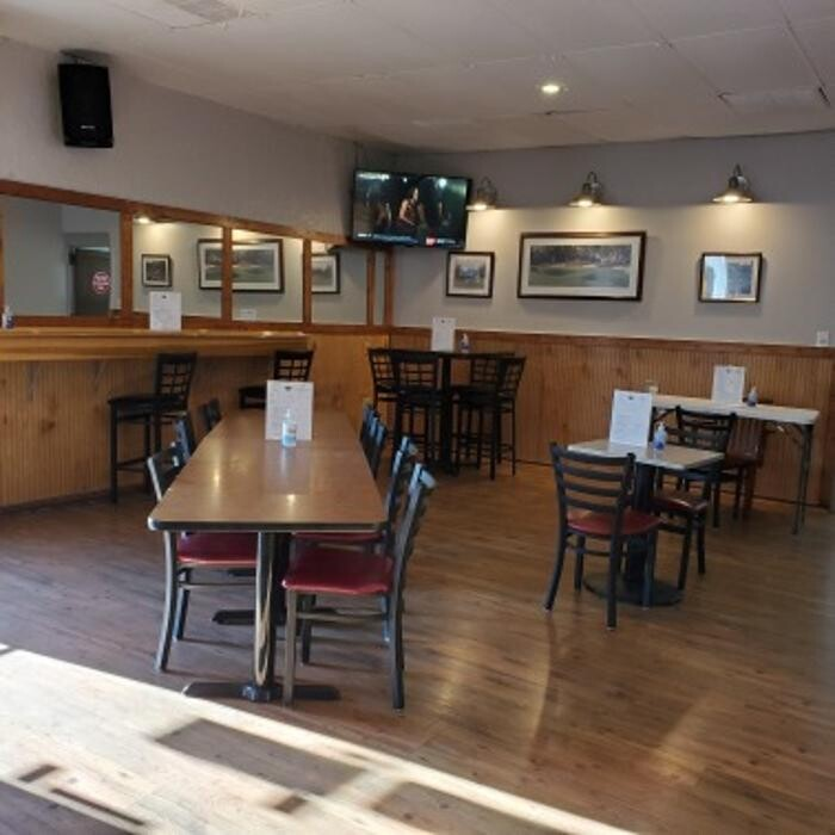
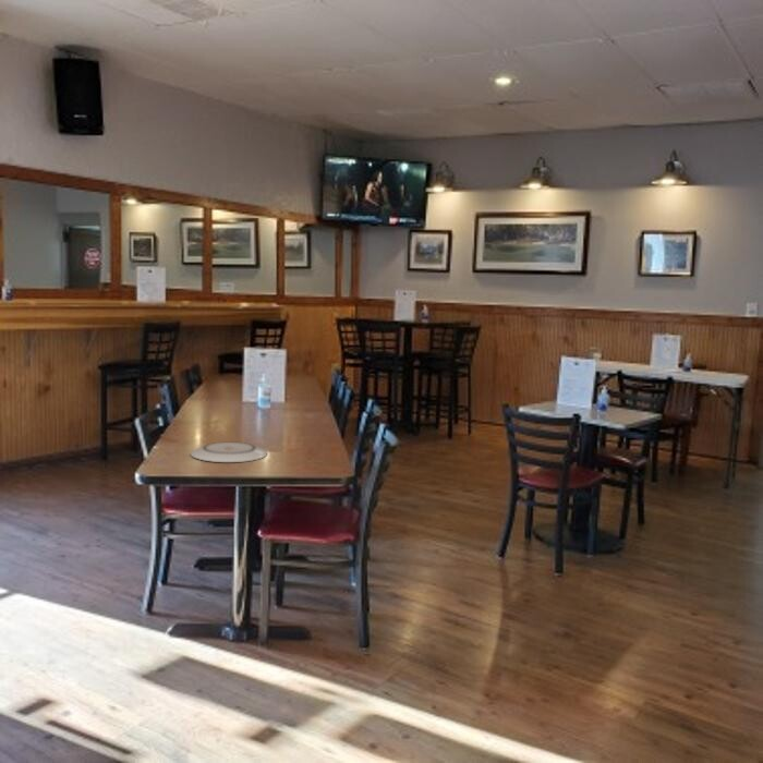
+ plate [190,441,269,463]
